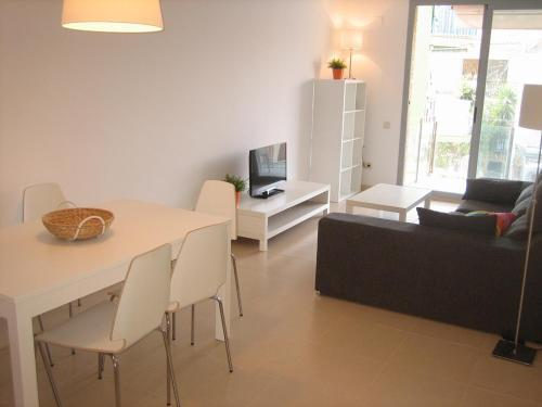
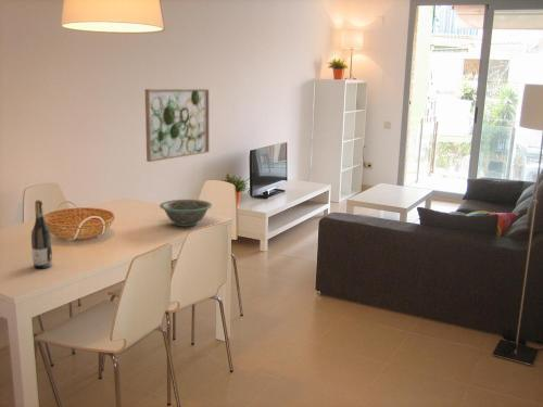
+ wall art [144,88,210,163]
+ wine bottle [30,199,53,269]
+ decorative bowl [159,199,213,228]
